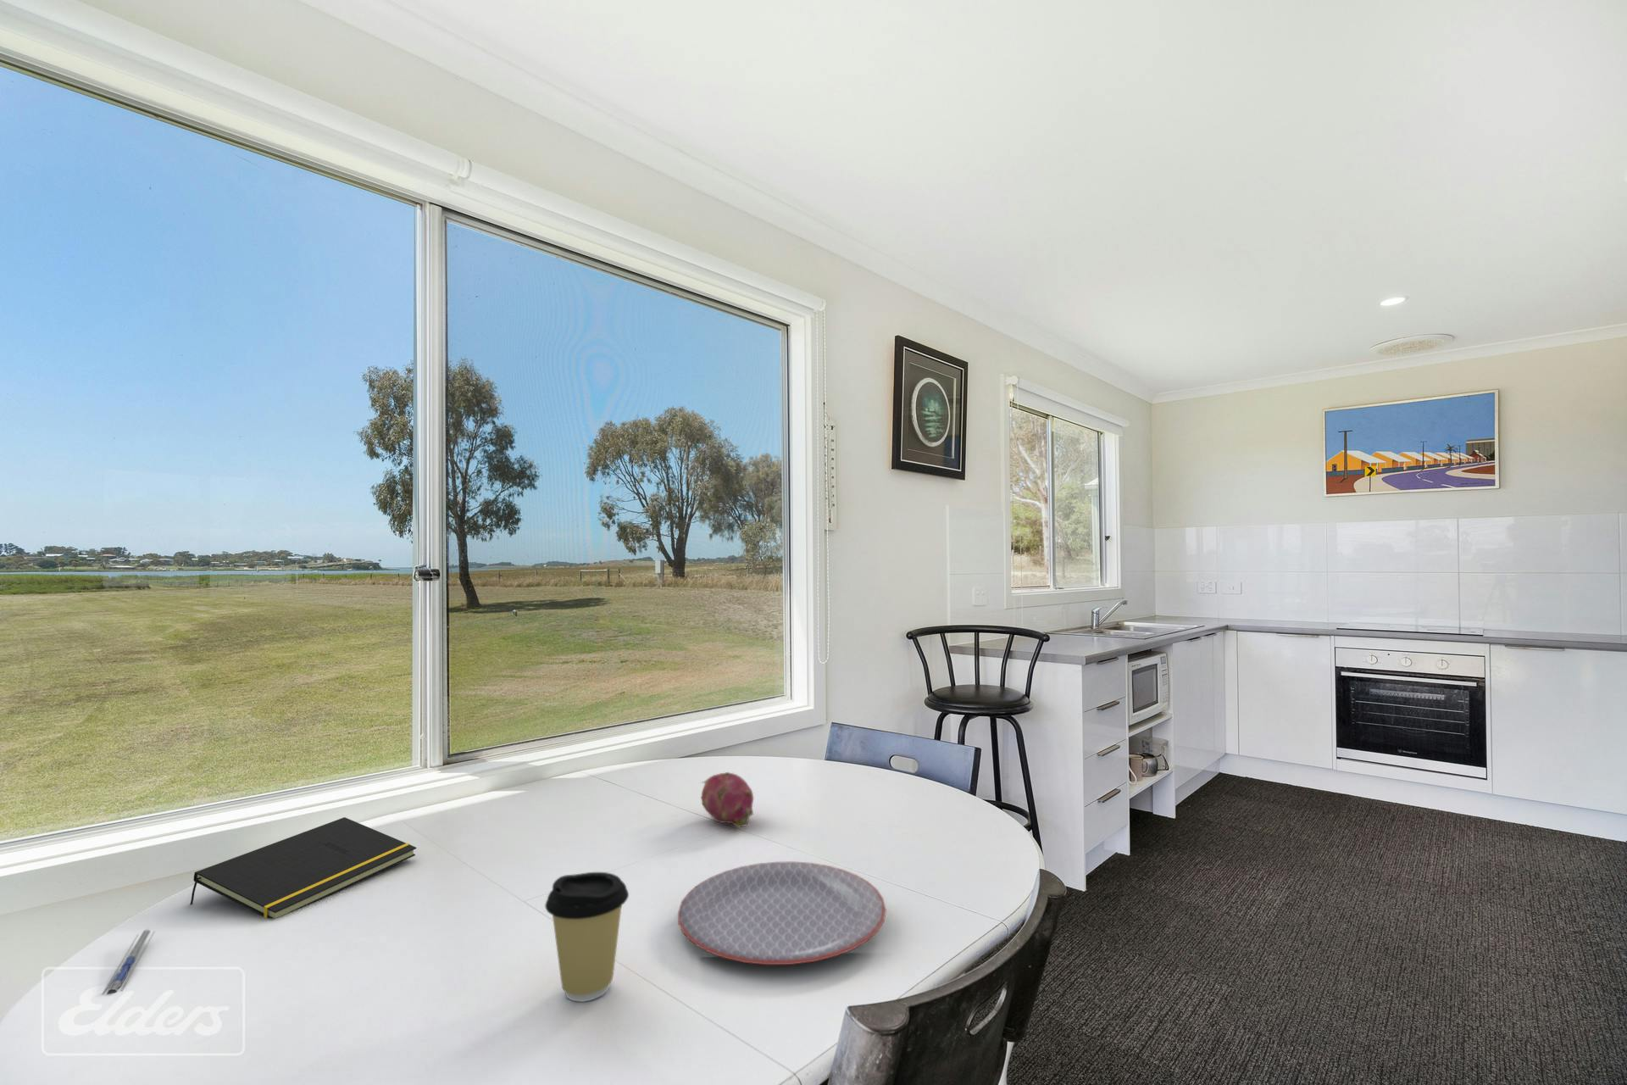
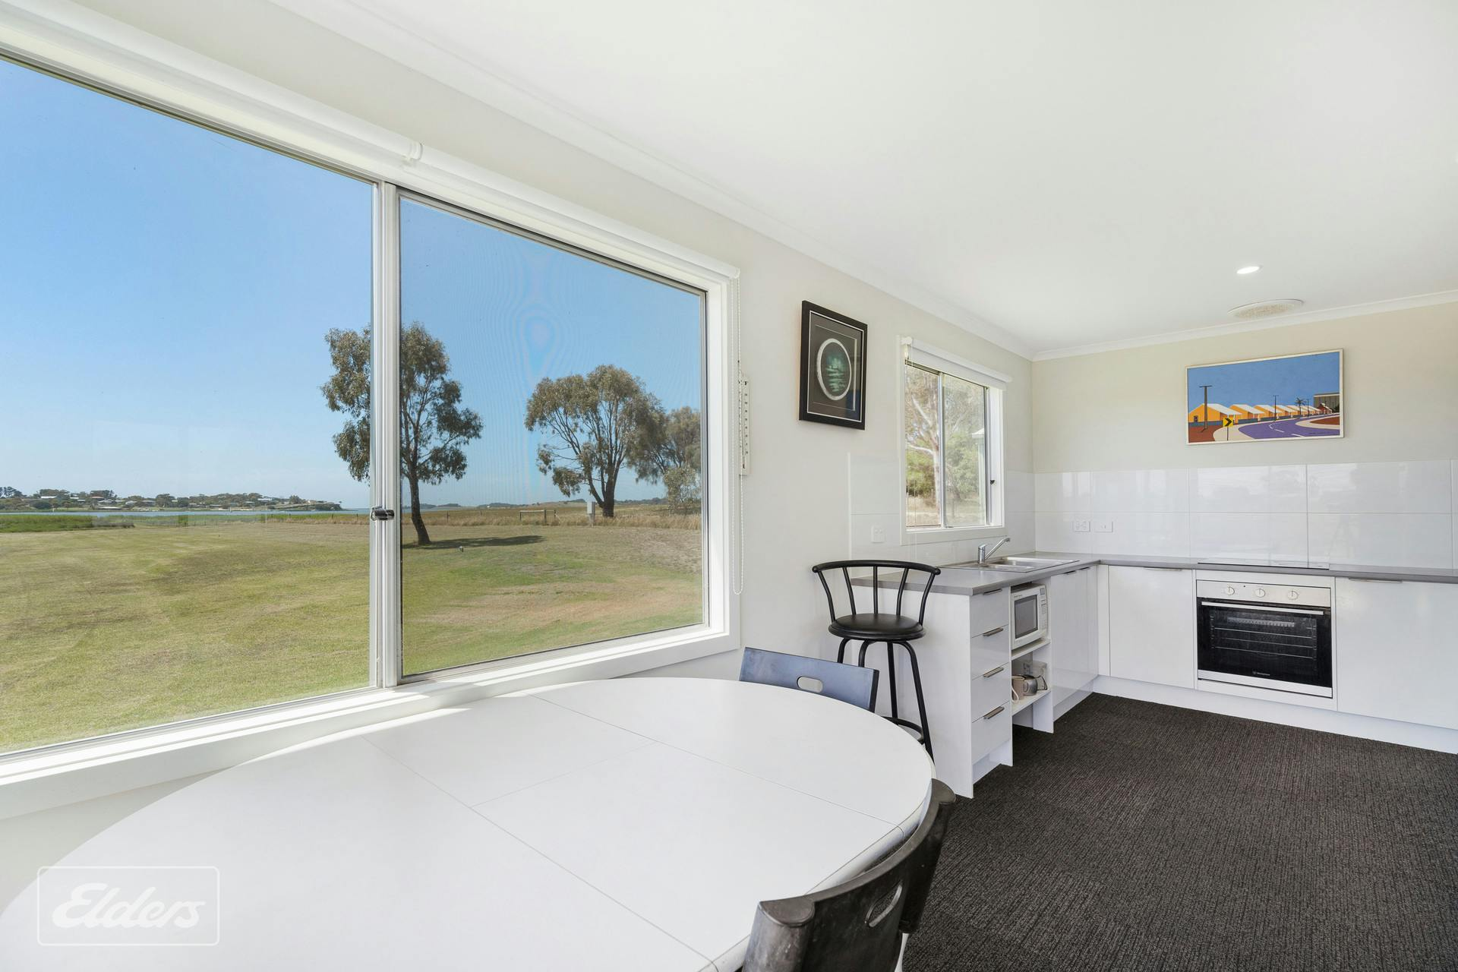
- pen [100,929,156,997]
- coffee cup [544,872,629,1003]
- notepad [189,816,416,919]
- plate [677,860,887,965]
- fruit [700,771,754,829]
